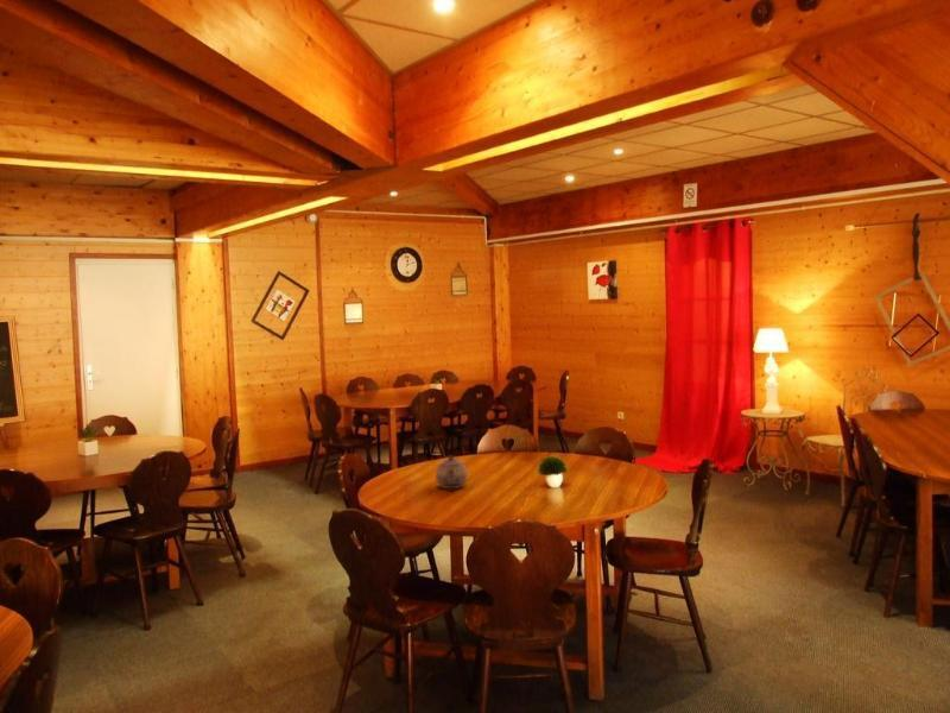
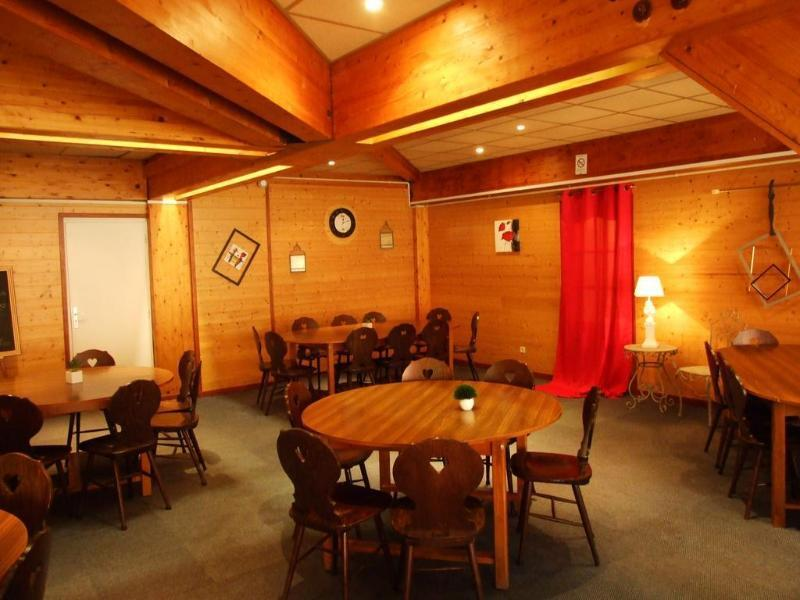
- teapot [435,454,469,490]
